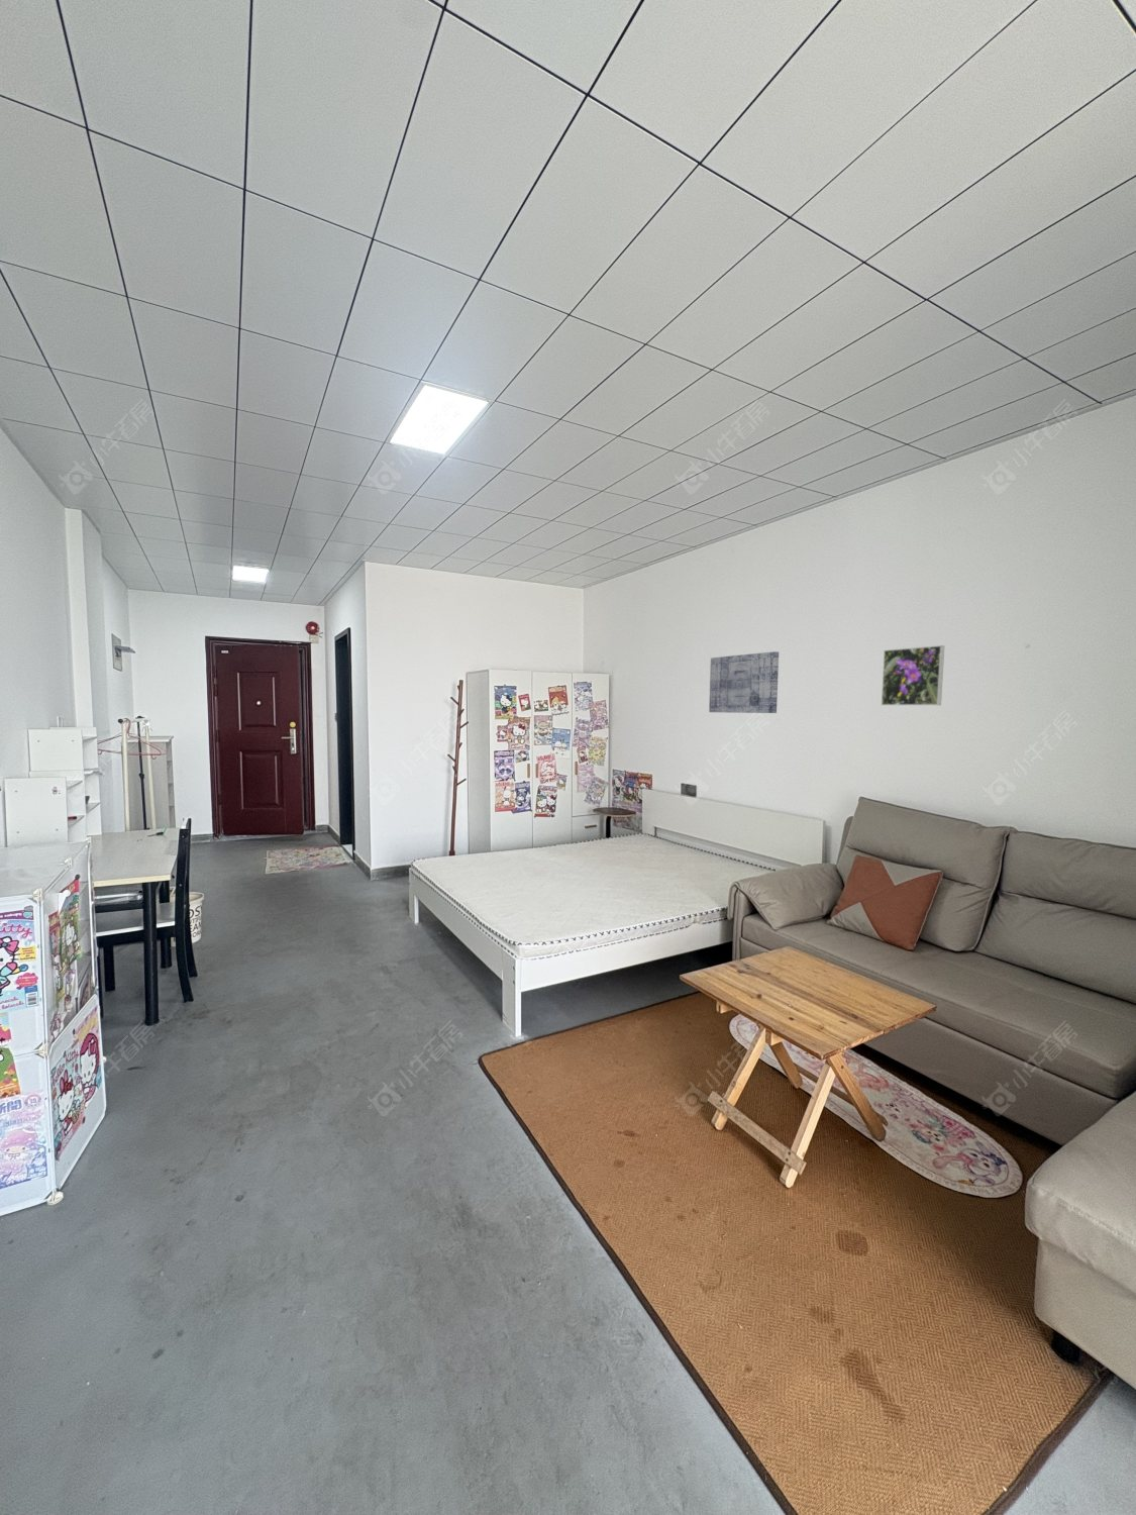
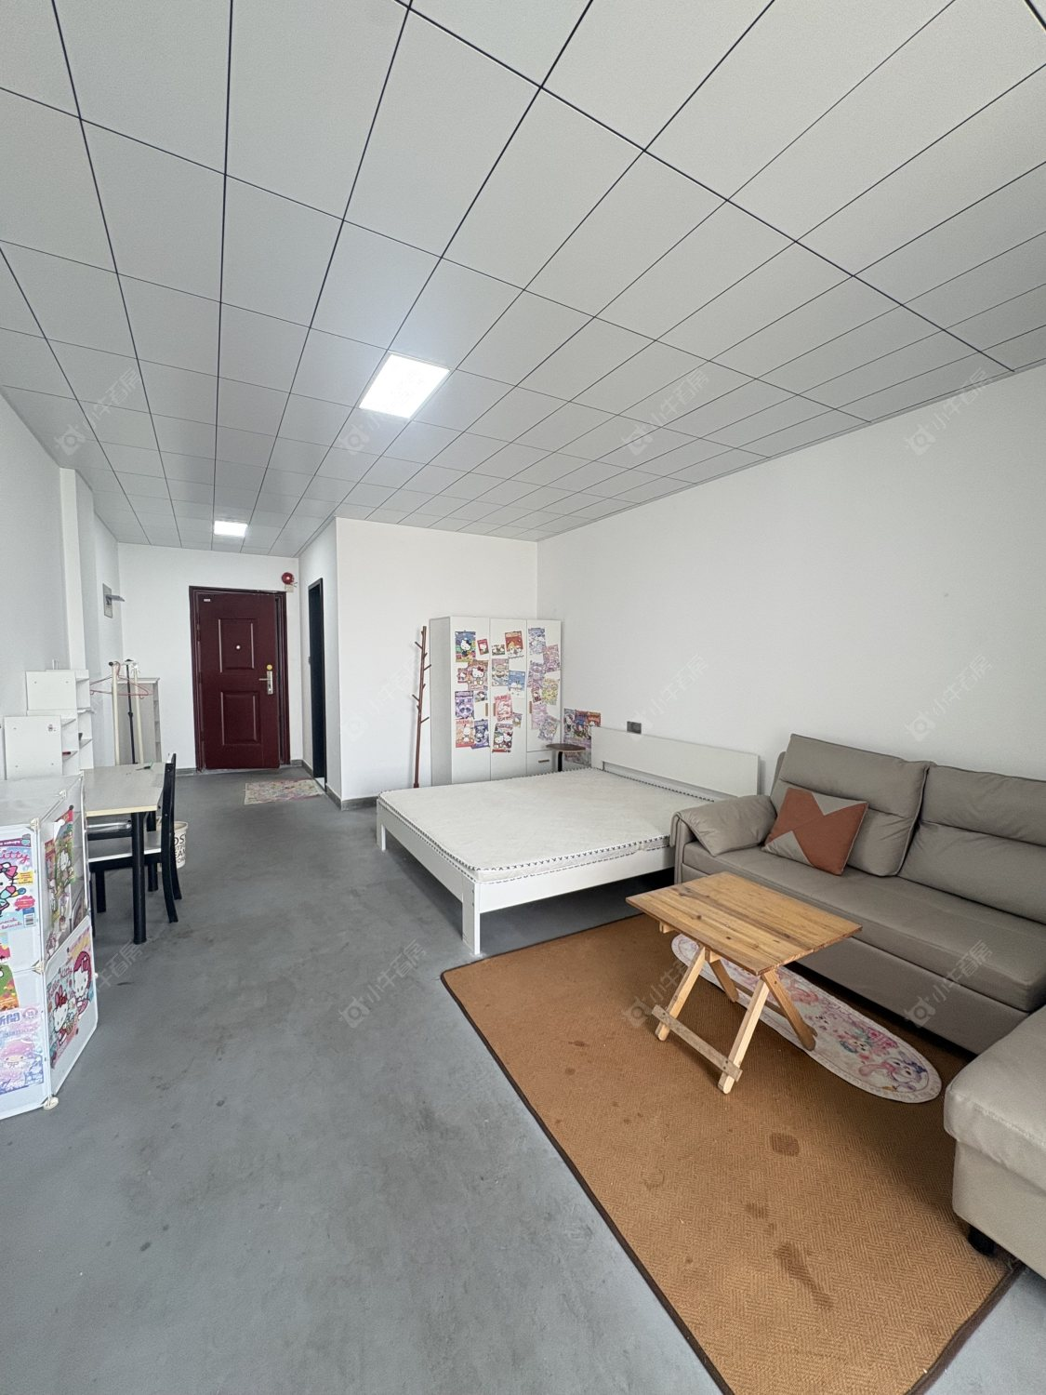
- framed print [881,644,945,706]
- wall art [708,650,779,715]
